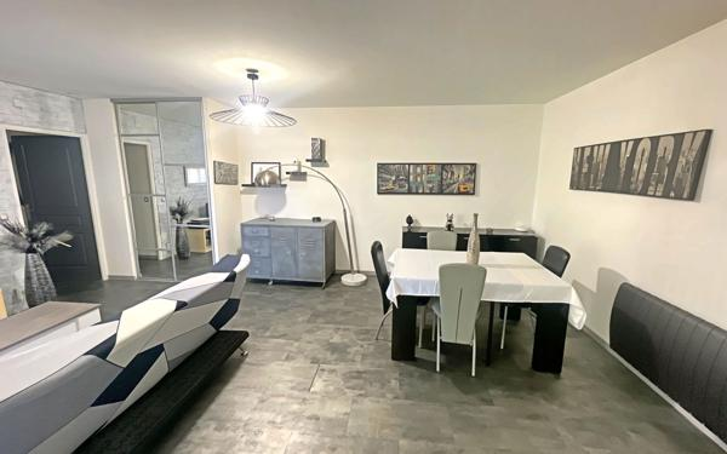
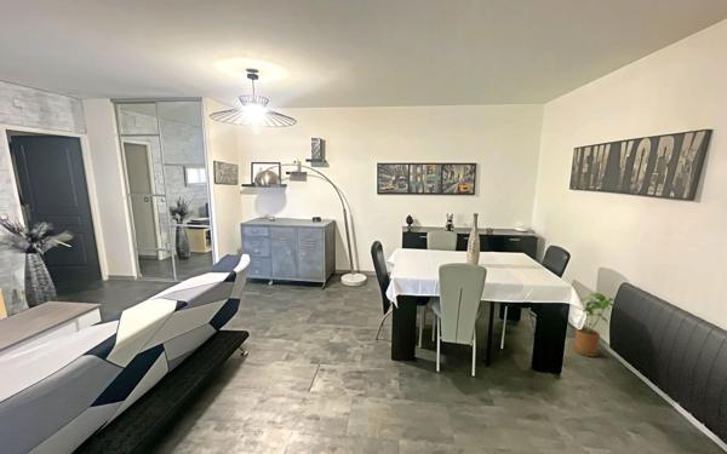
+ house plant [573,292,616,357]
